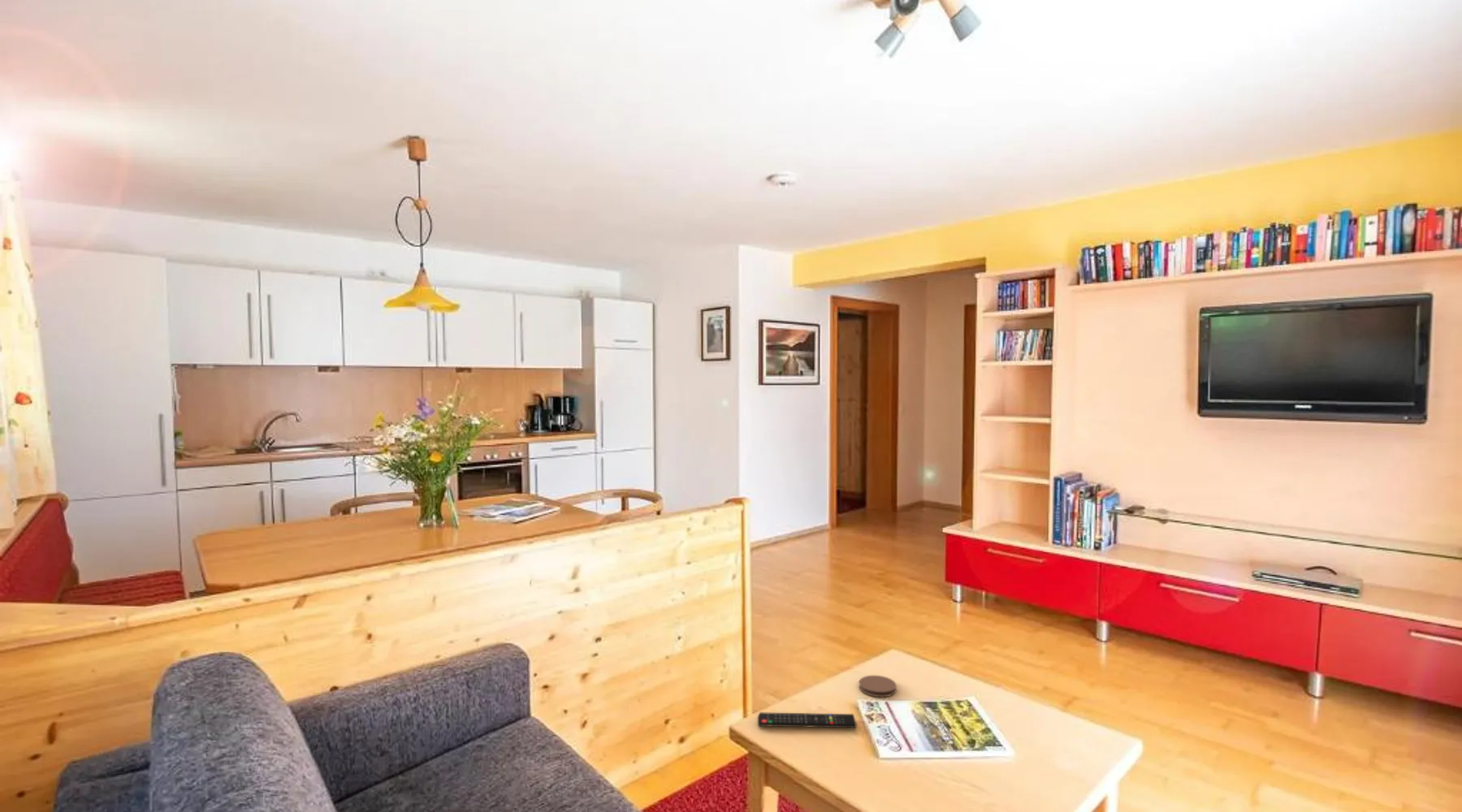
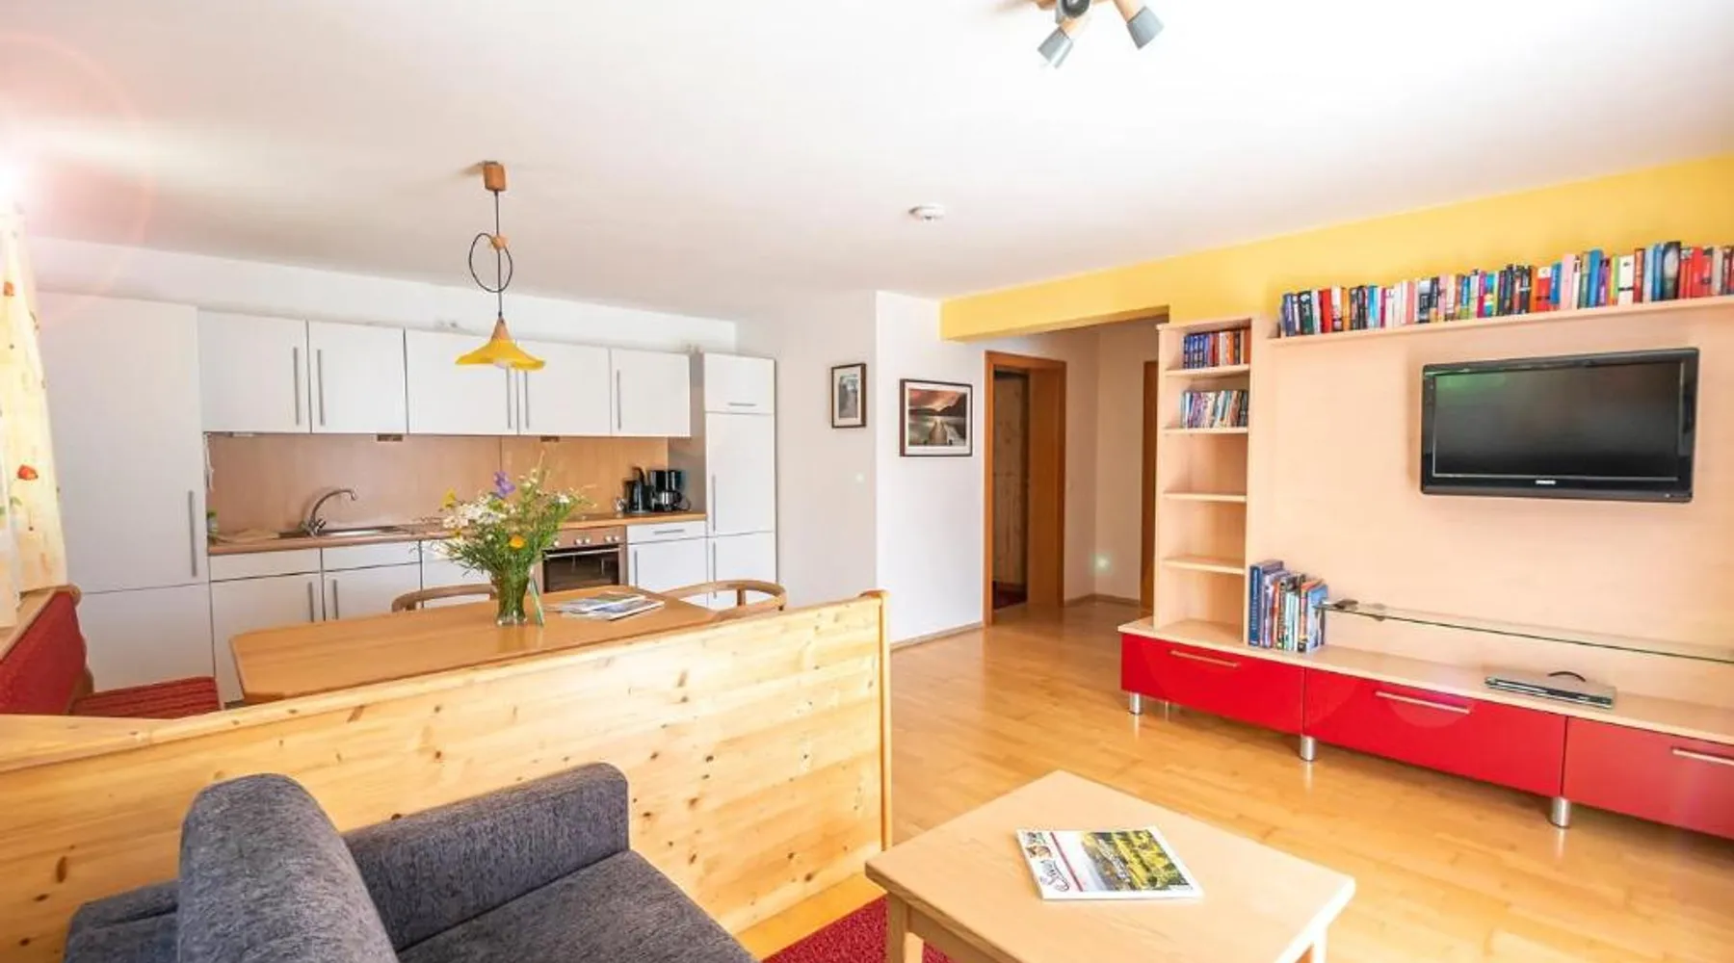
- remote control [757,711,858,728]
- coaster [859,675,898,698]
